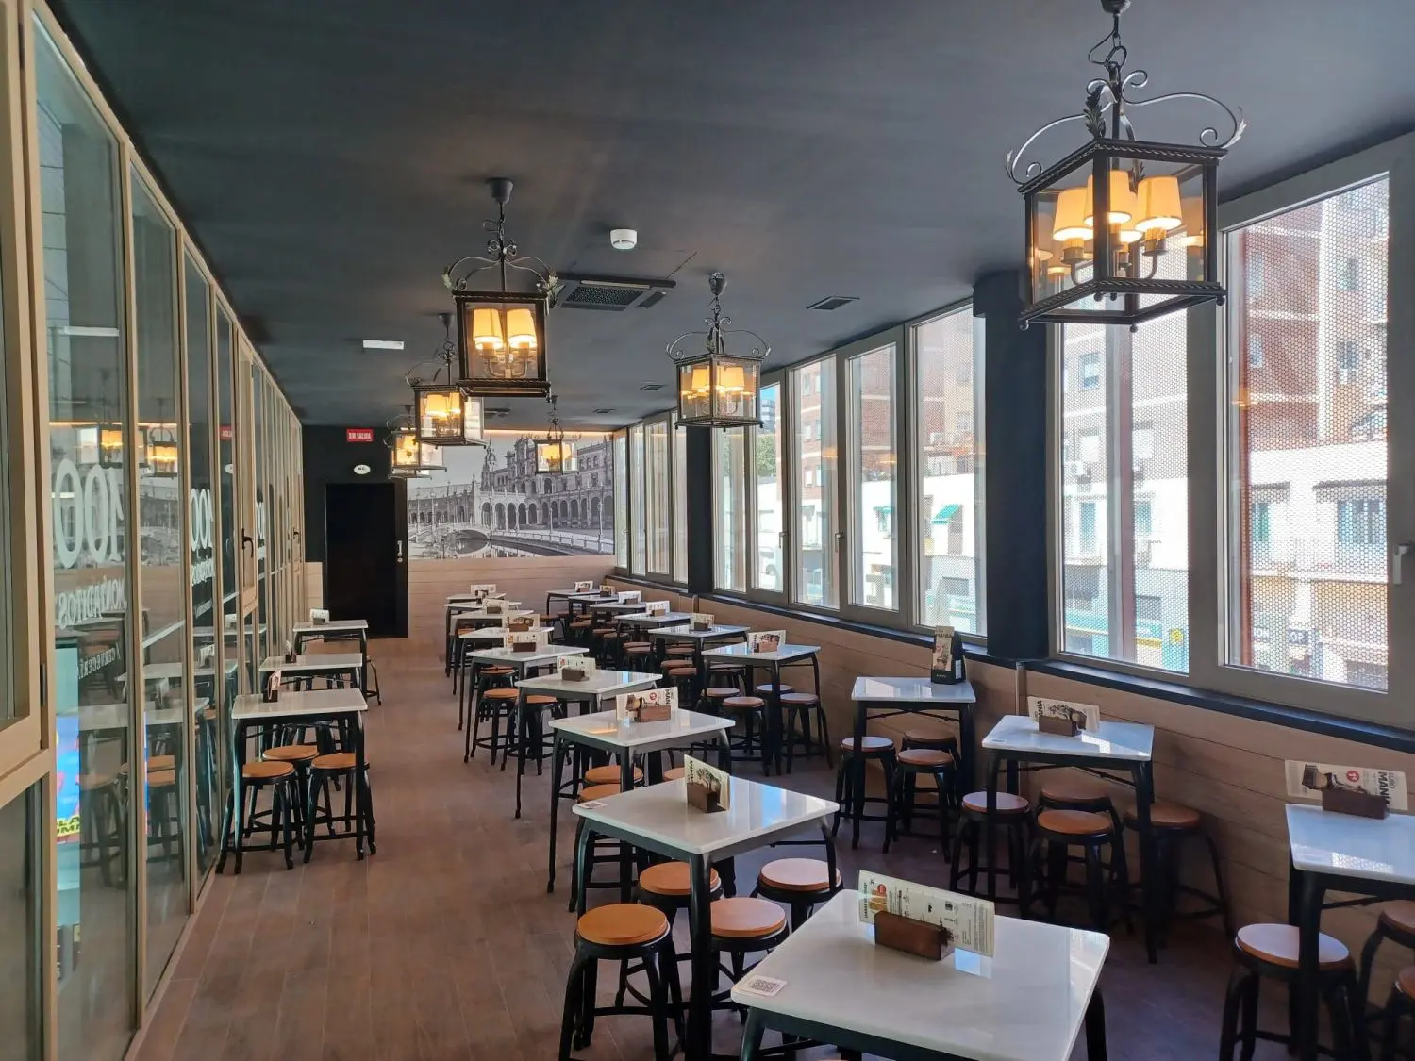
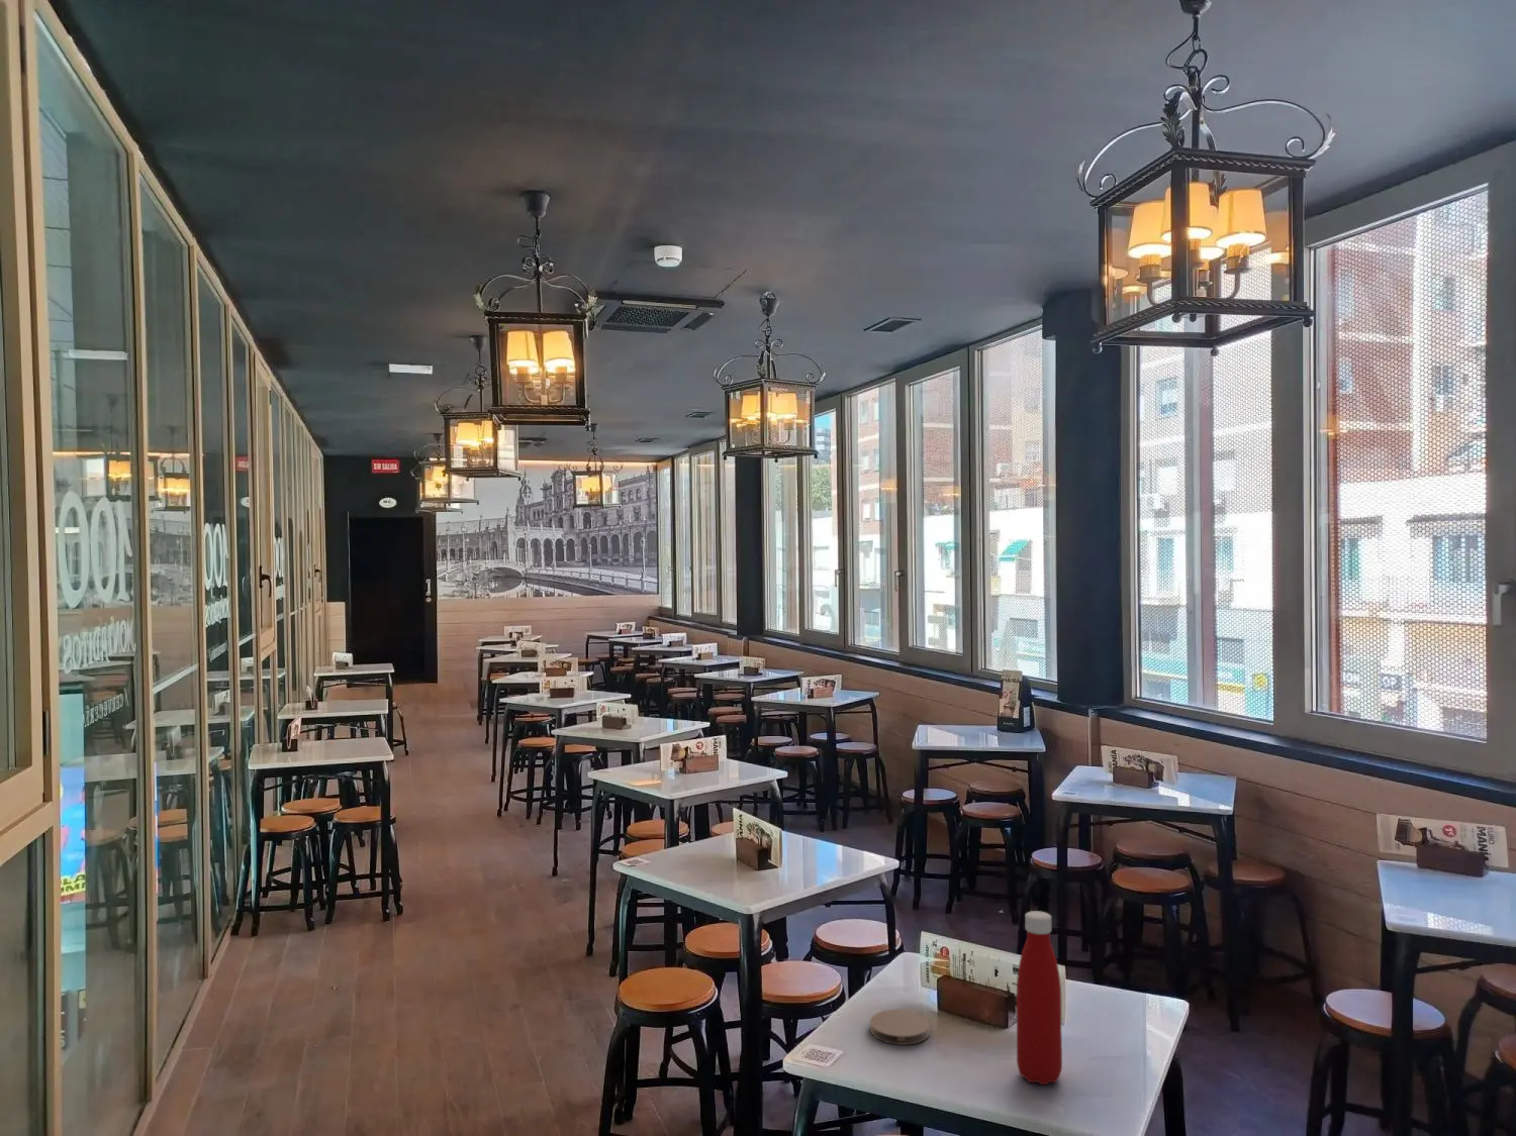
+ bottle [1016,909,1064,1086]
+ coaster [869,1008,931,1047]
